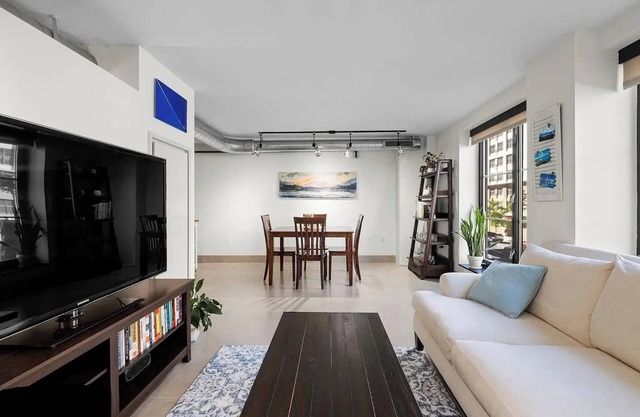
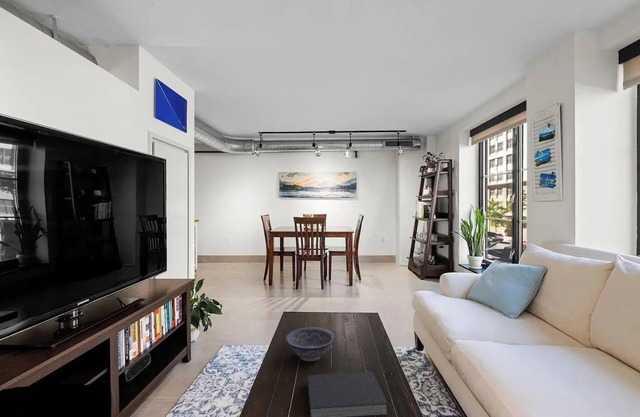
+ decorative bowl [284,326,337,362]
+ book [307,371,389,417]
